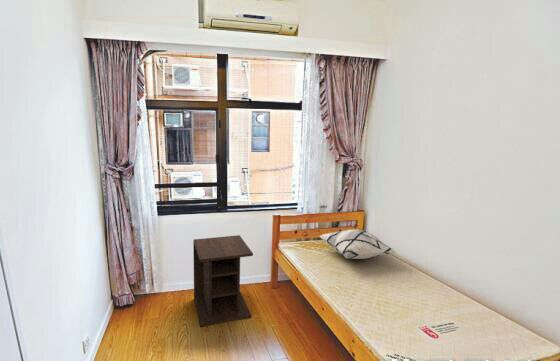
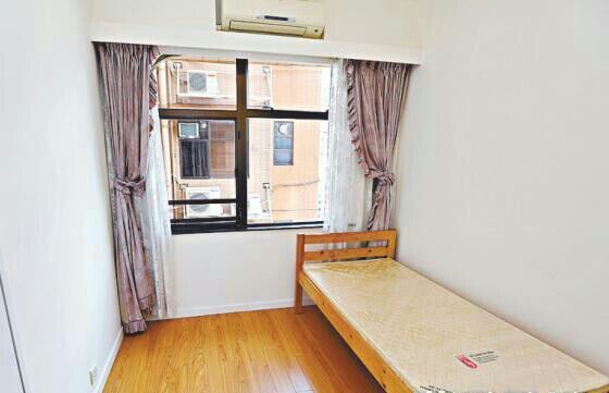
- decorative pillow [318,228,397,260]
- nightstand [192,234,254,328]
